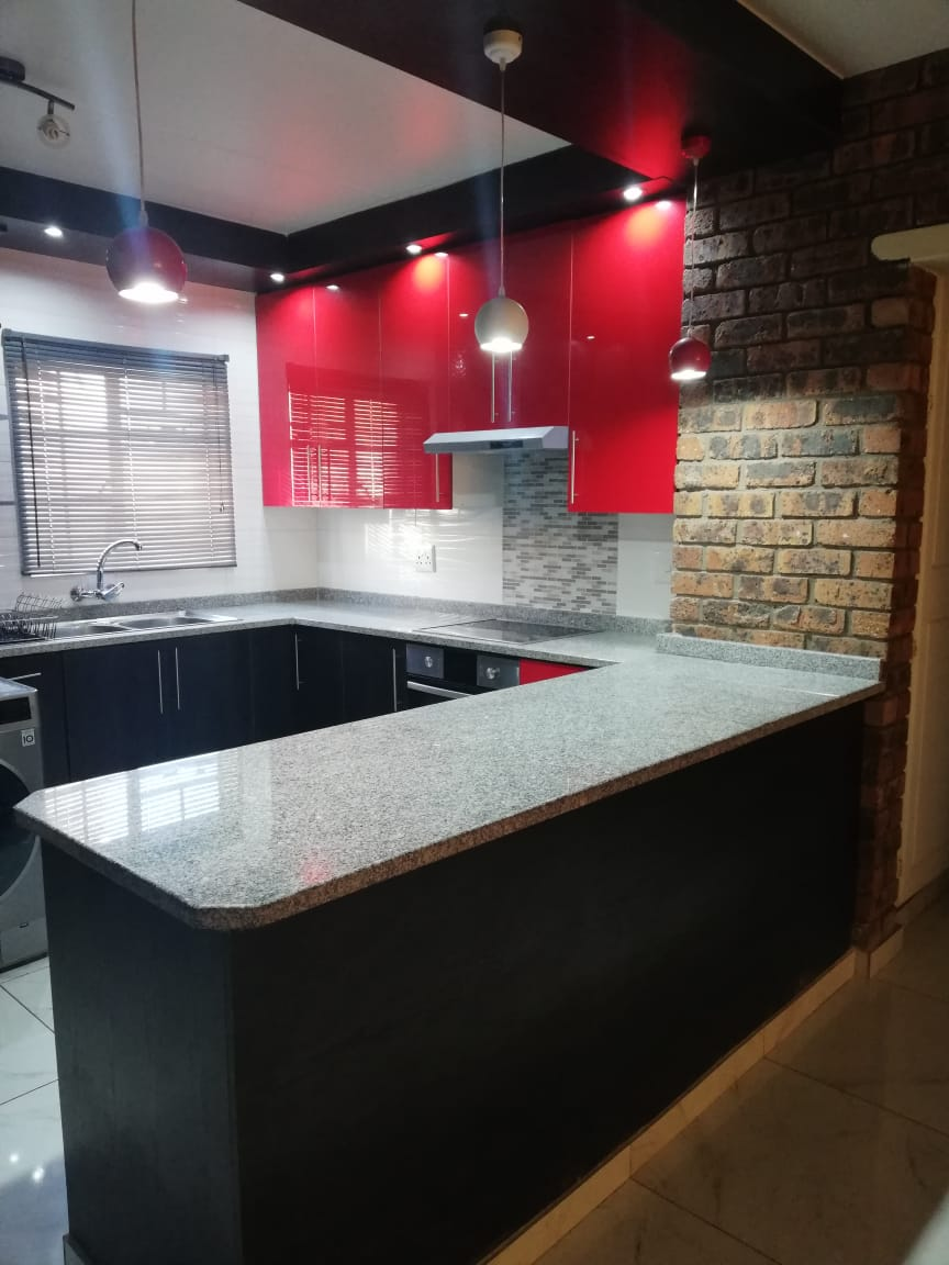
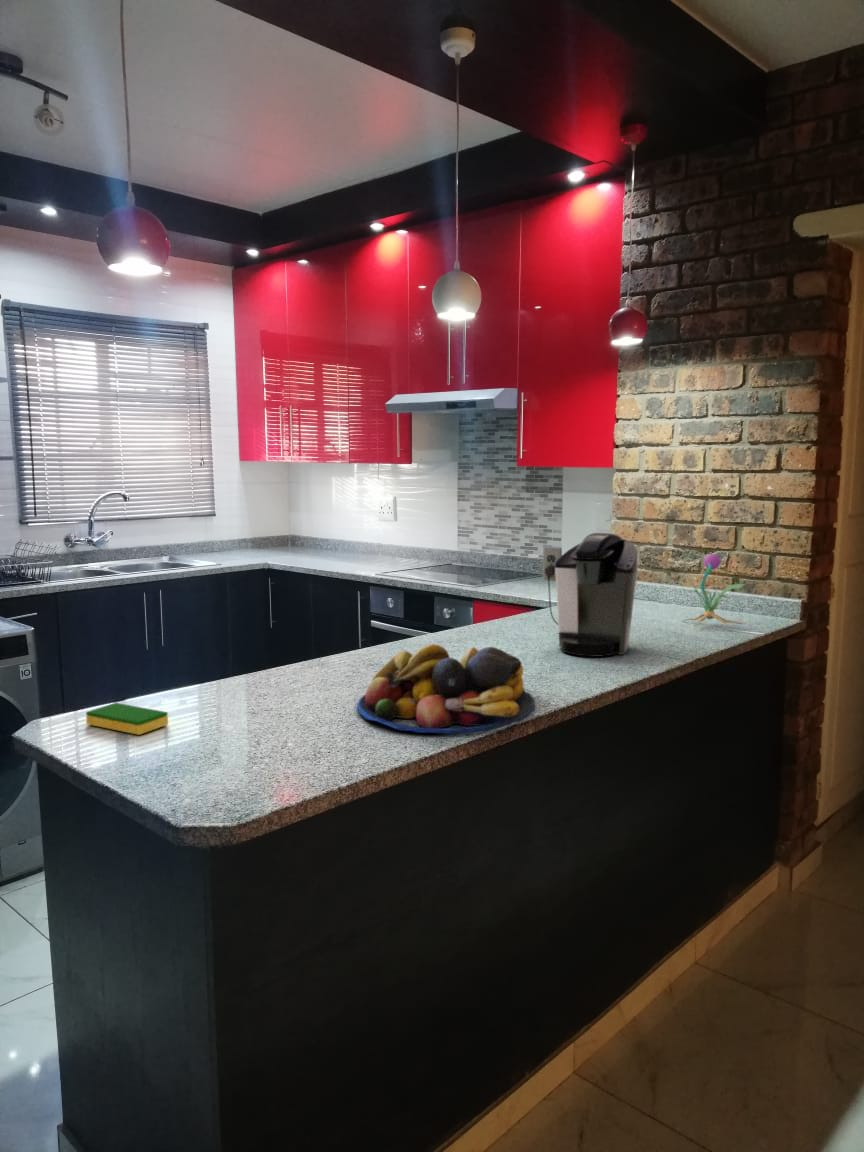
+ dish sponge [85,702,169,736]
+ fruit bowl [356,643,536,735]
+ plant [681,553,747,627]
+ coffee maker [542,532,639,658]
